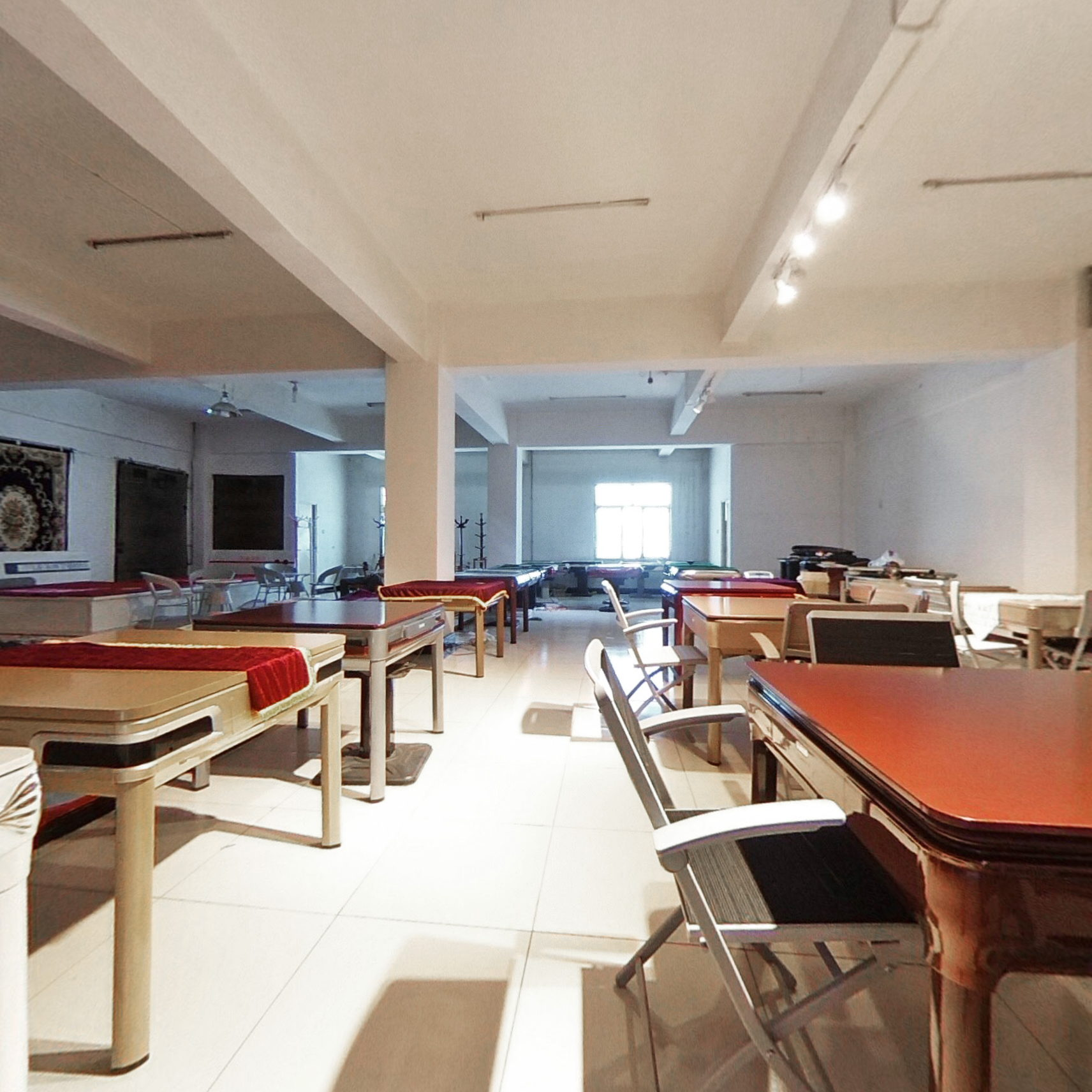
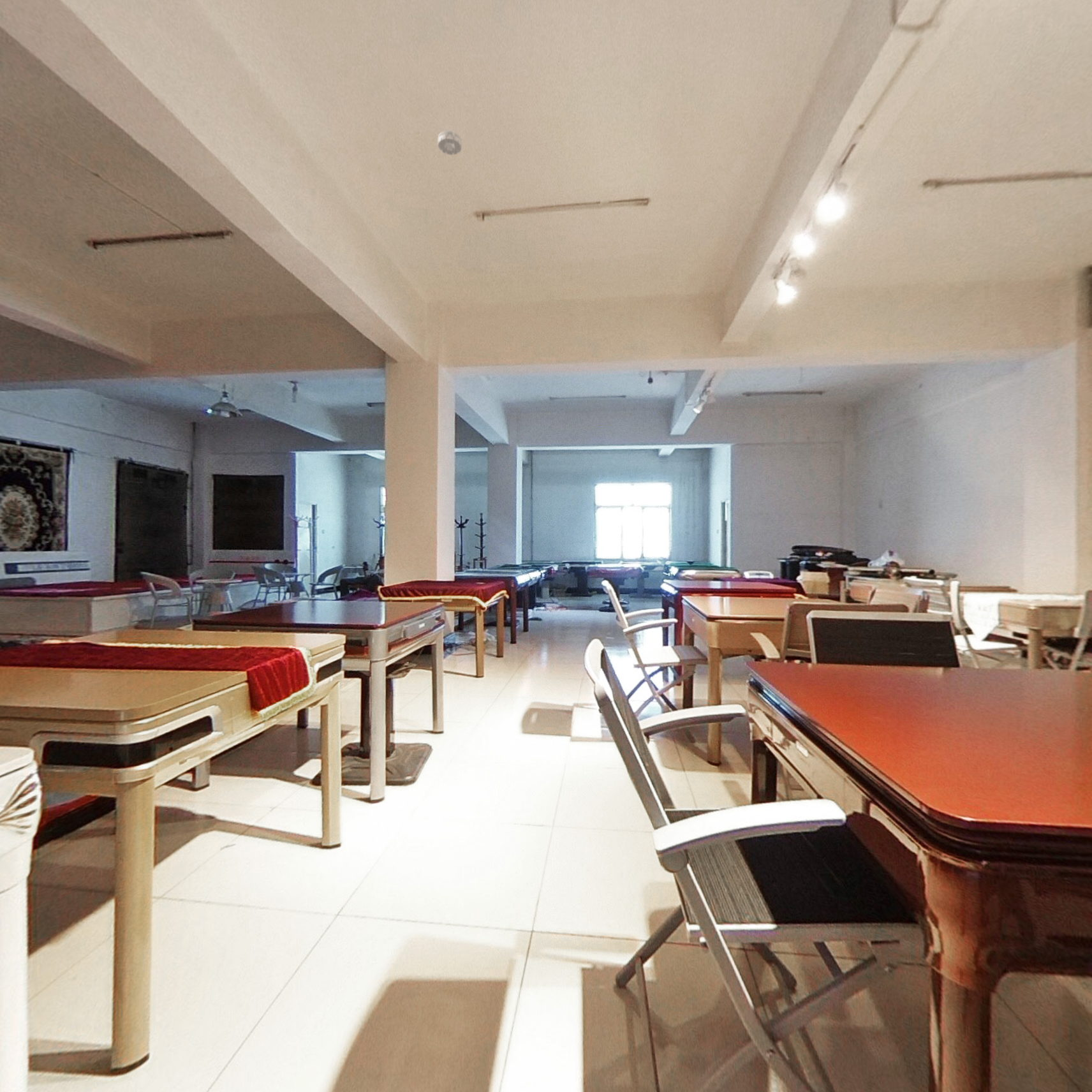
+ smoke detector [438,129,462,156]
